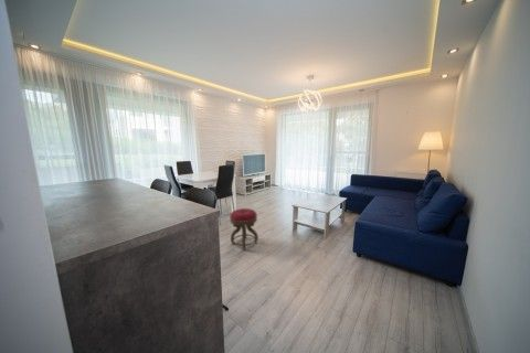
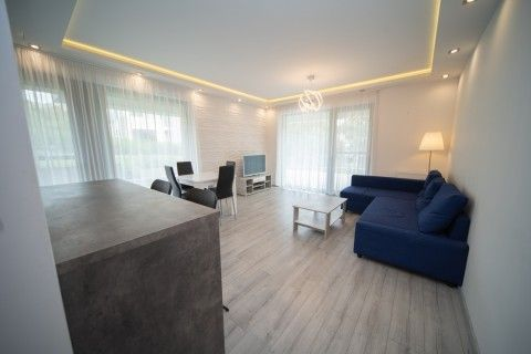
- stool [229,207,259,250]
